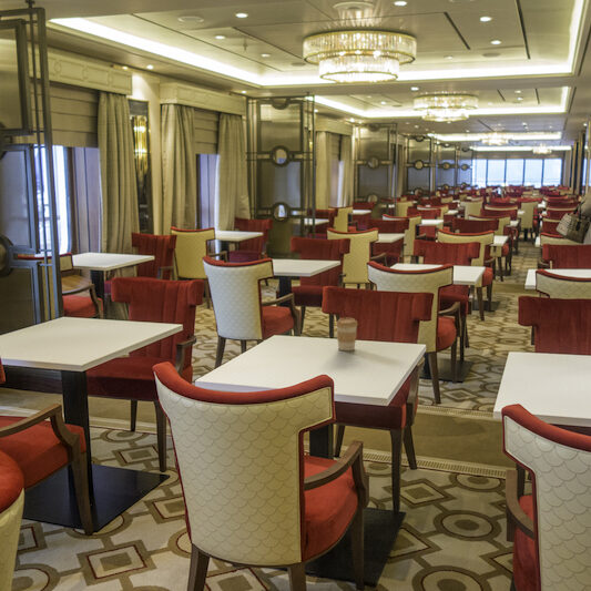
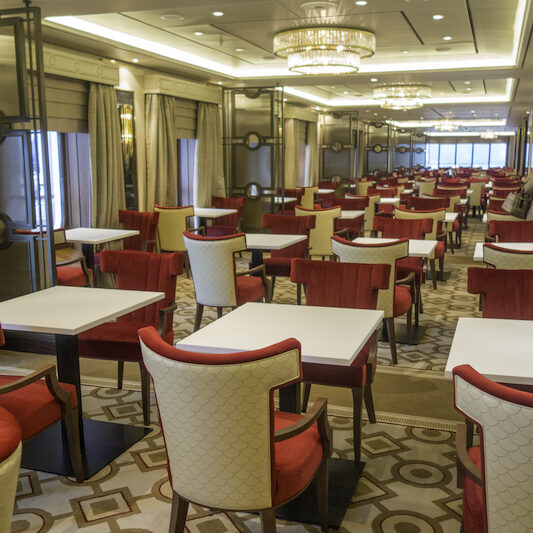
- coffee cup [335,317,359,351]
